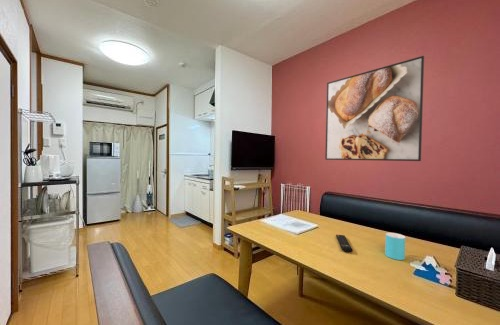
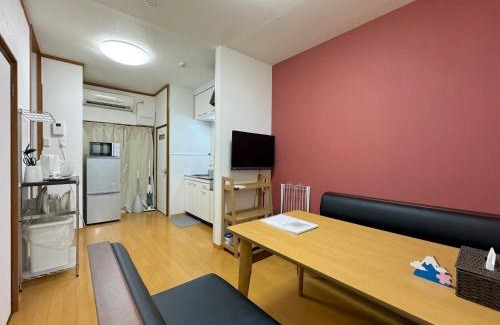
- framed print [324,55,425,162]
- remote control [335,234,354,253]
- cup [384,232,406,261]
